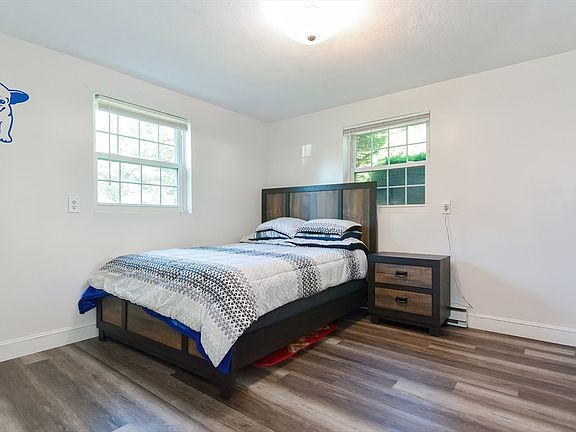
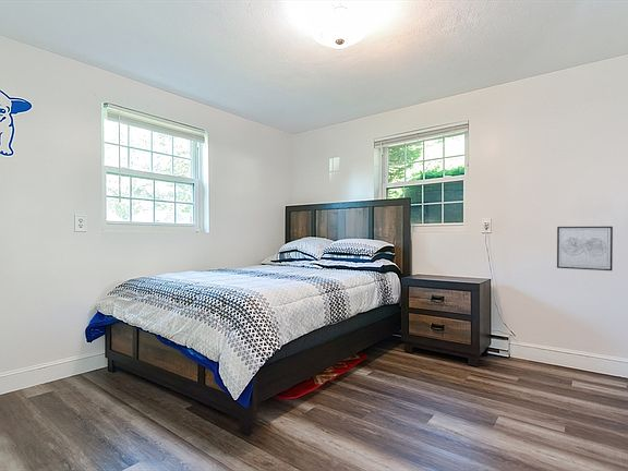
+ wall art [556,226,614,271]
